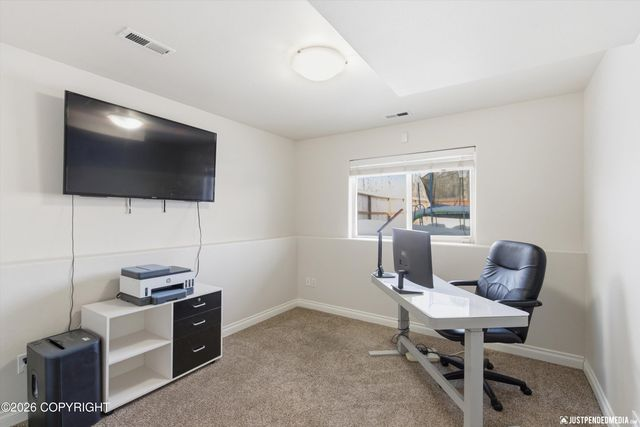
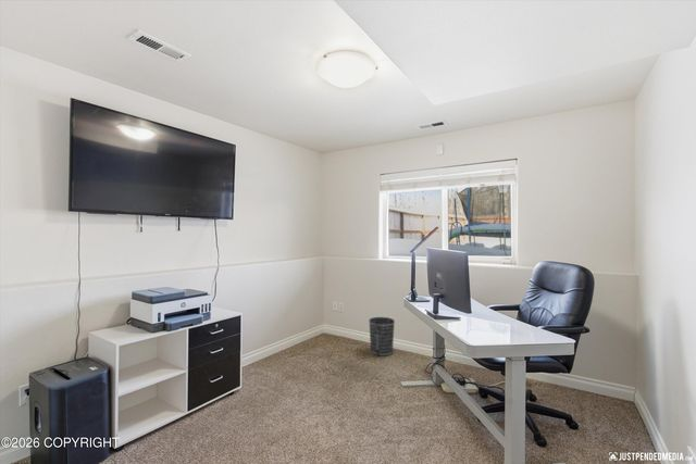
+ wastebasket [368,316,396,358]
